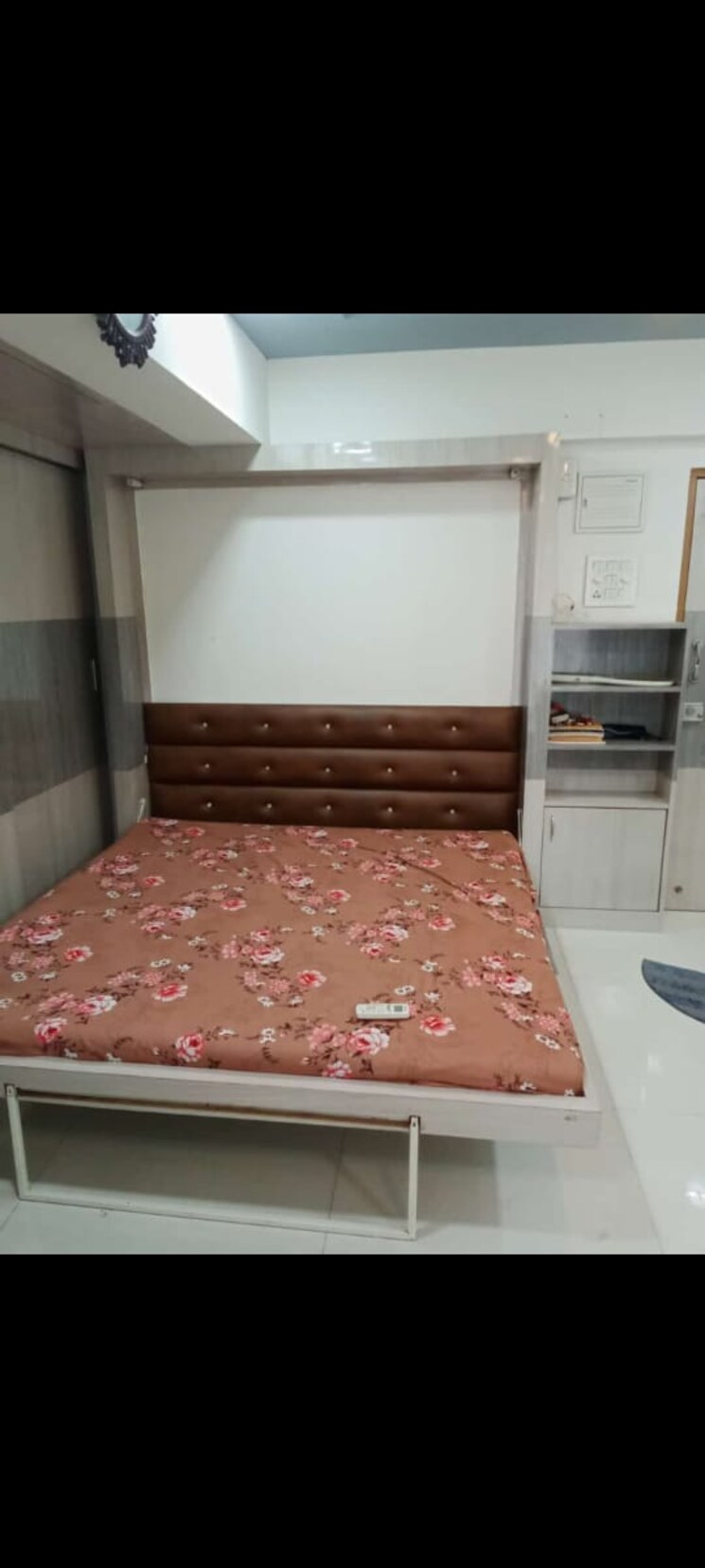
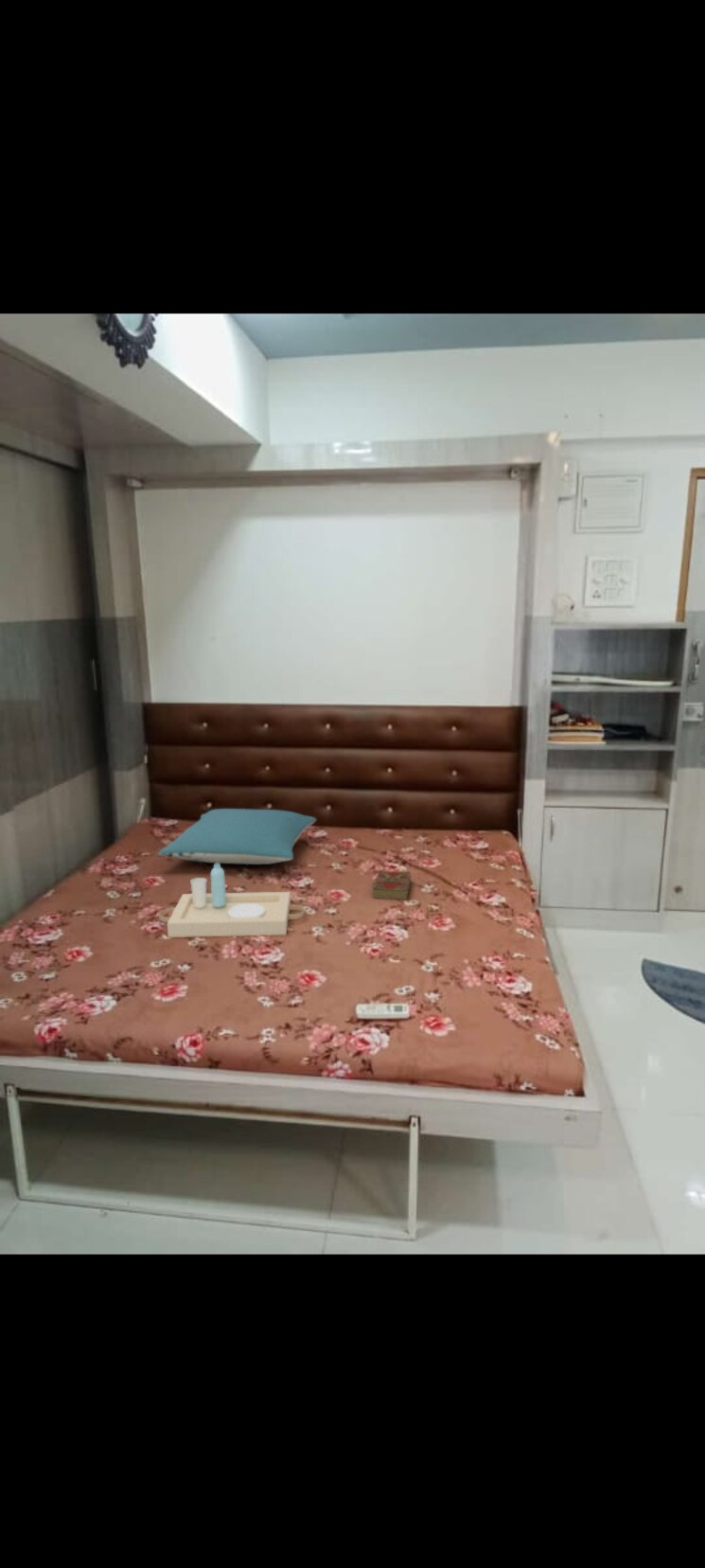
+ book [371,869,412,900]
+ serving tray [158,863,306,938]
+ pillow [157,808,317,865]
